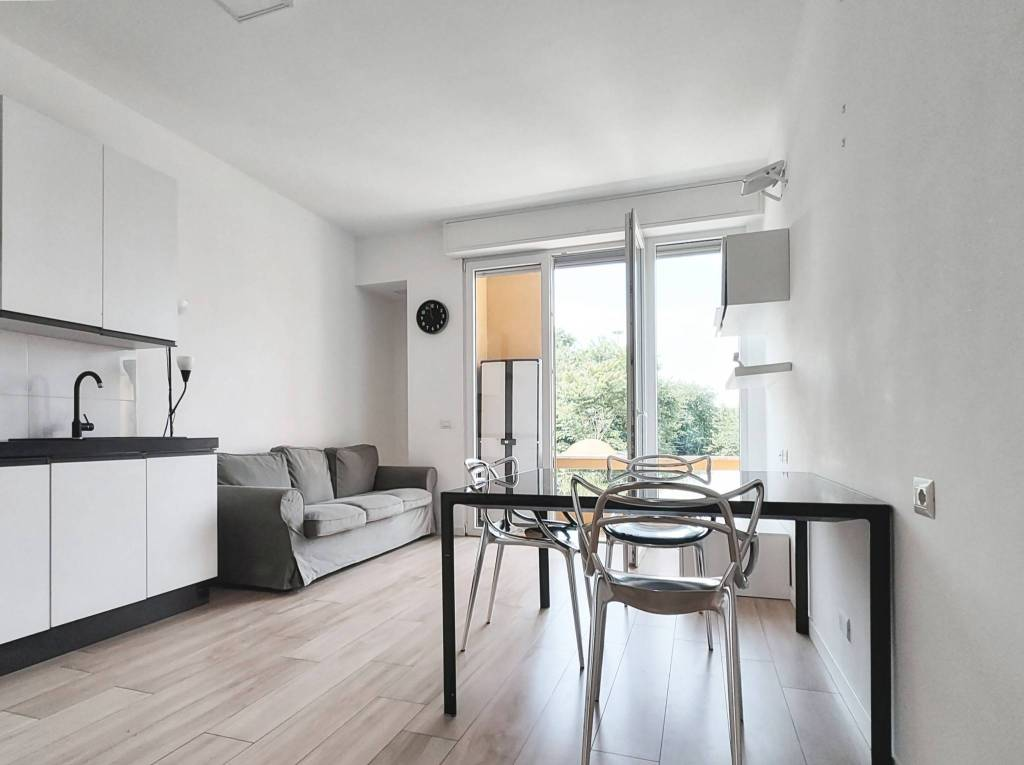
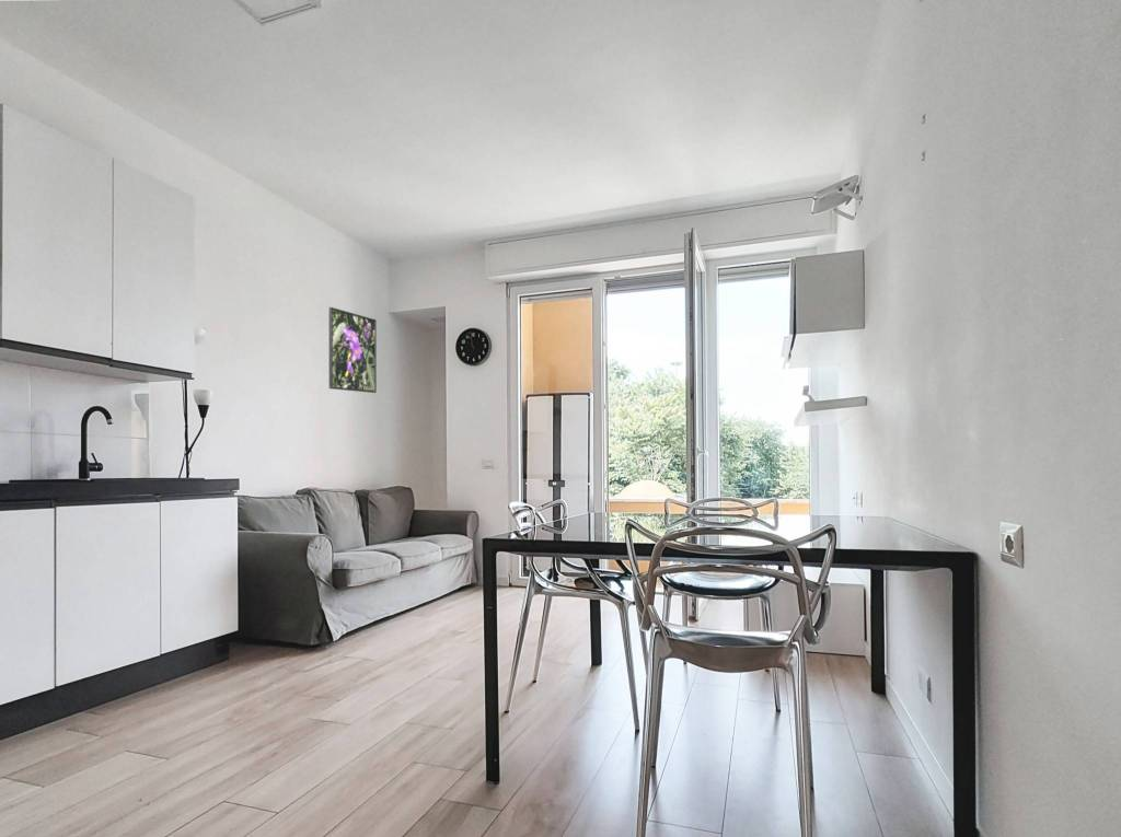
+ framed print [328,306,378,394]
